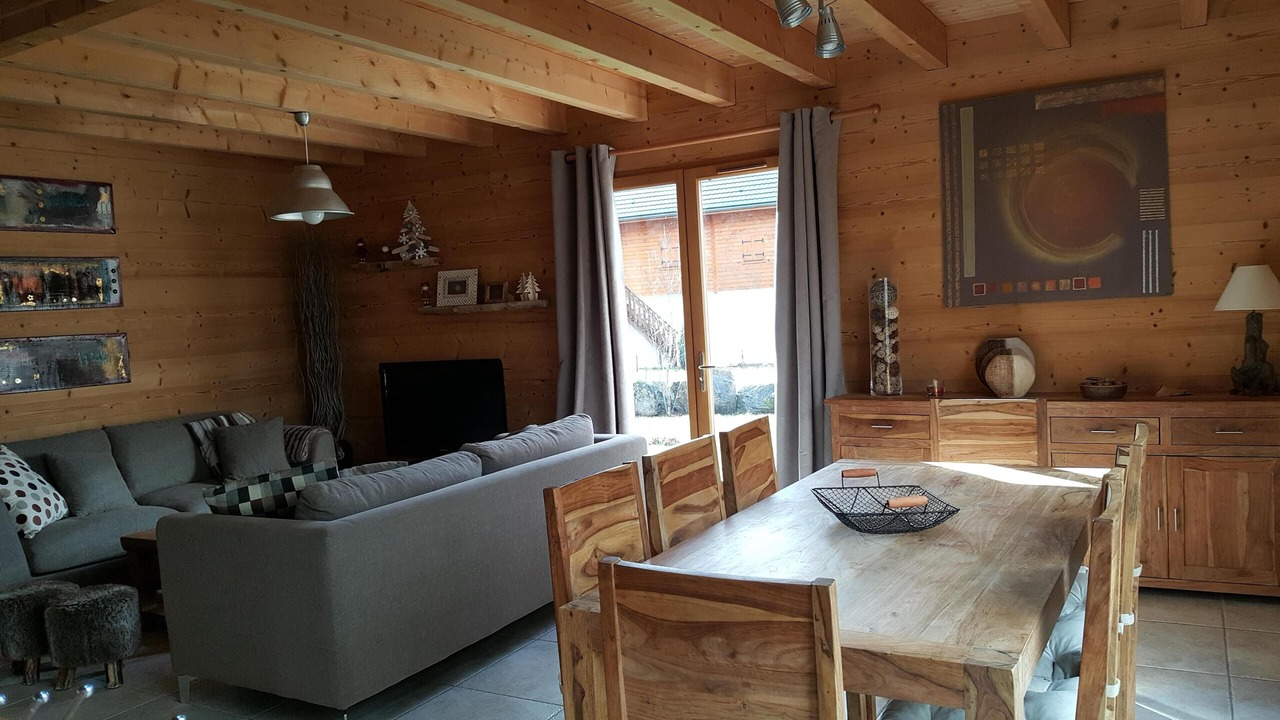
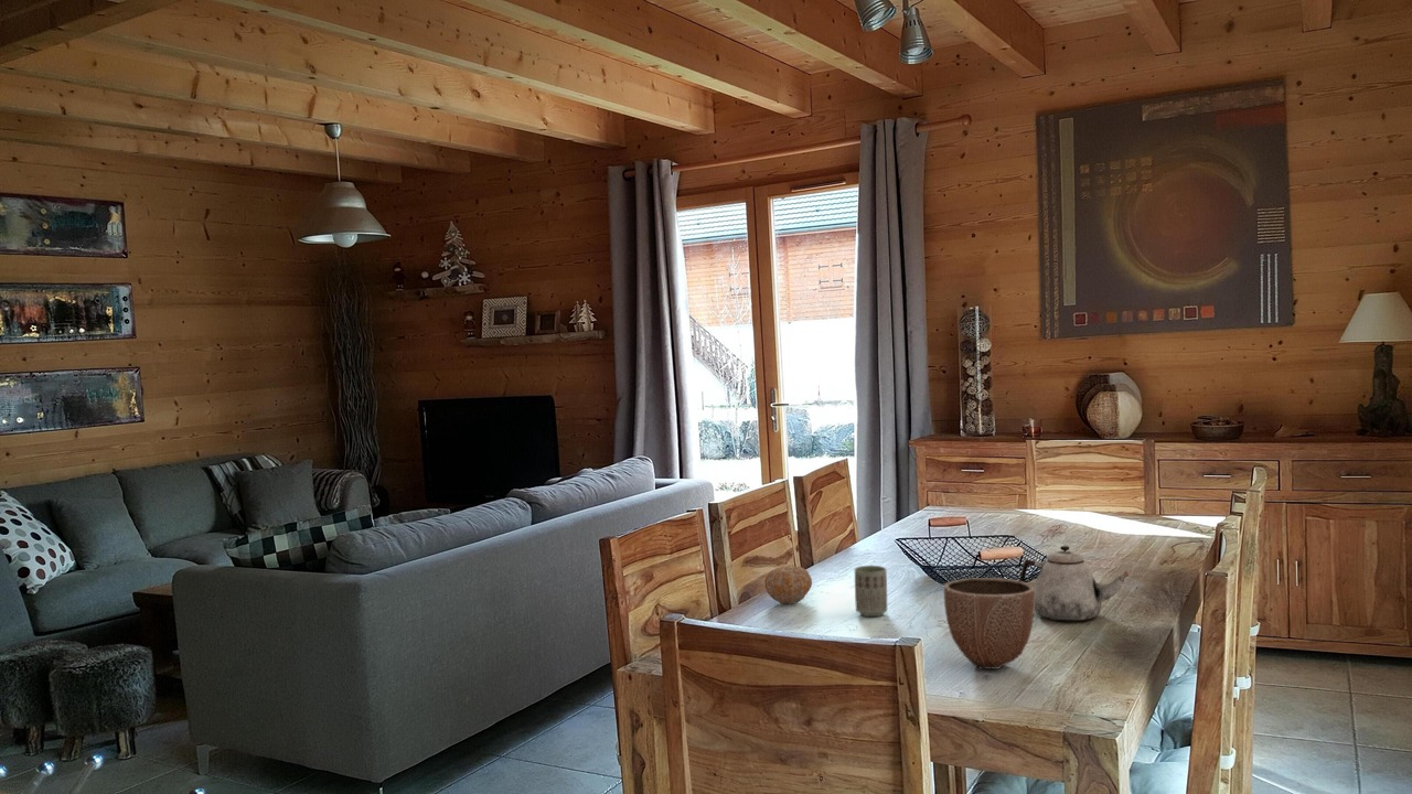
+ teapot [1018,545,1130,622]
+ cup [854,565,888,618]
+ decorative bowl [943,577,1035,670]
+ fruit [763,566,813,605]
